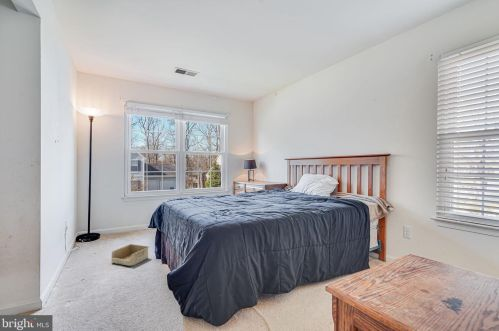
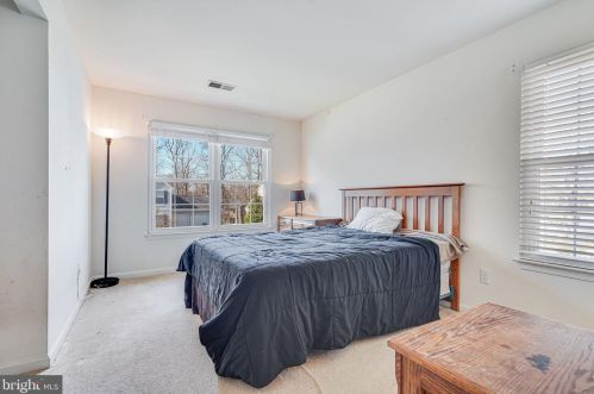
- storage bin [111,243,150,267]
